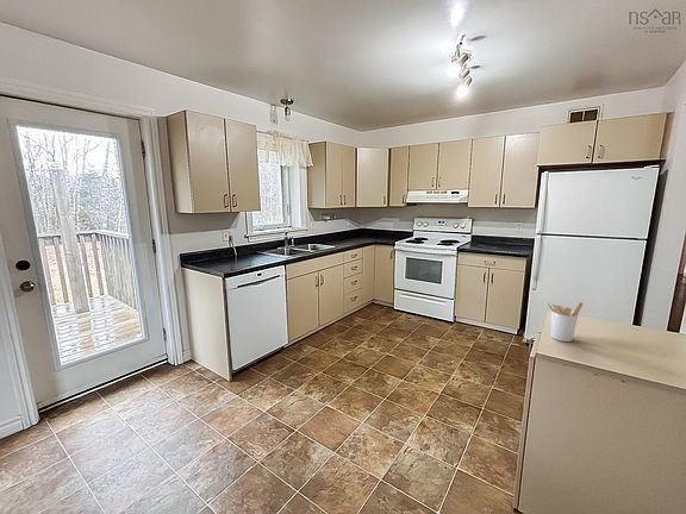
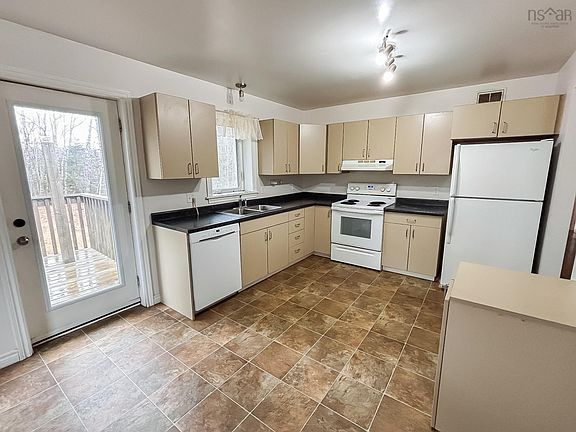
- utensil holder [547,301,584,343]
